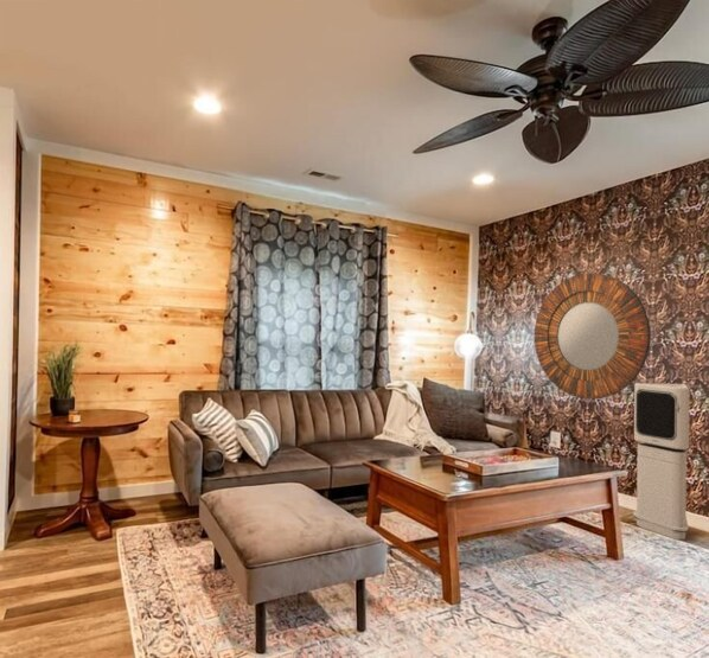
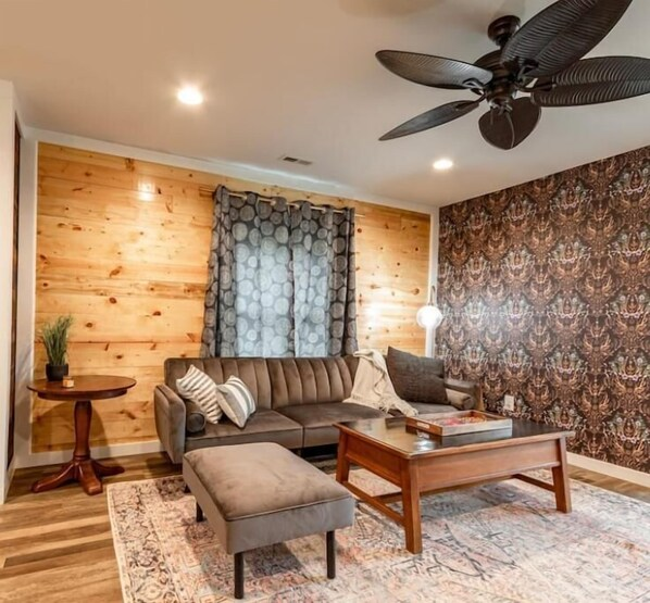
- air purifier [632,382,690,541]
- home mirror [534,271,652,401]
